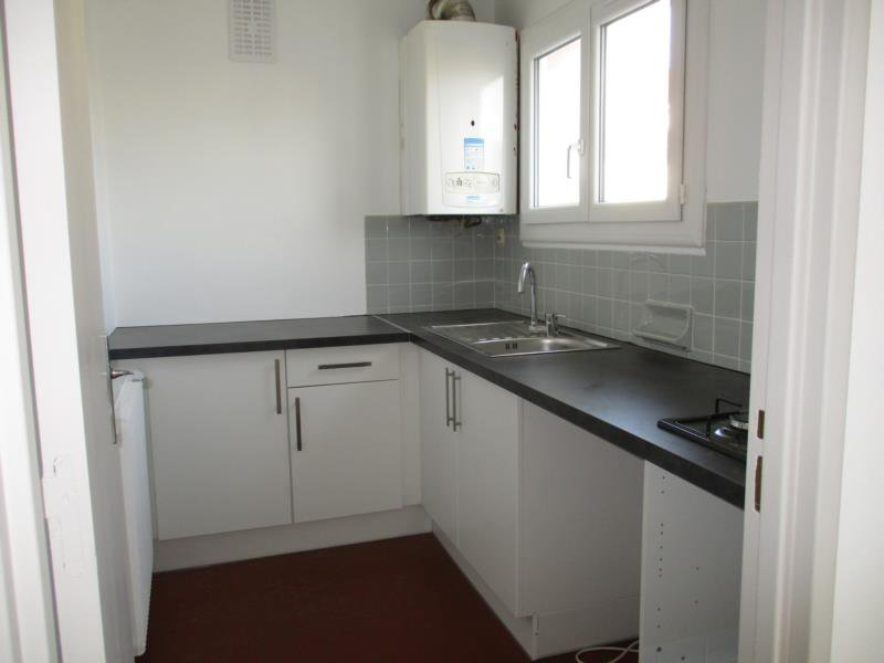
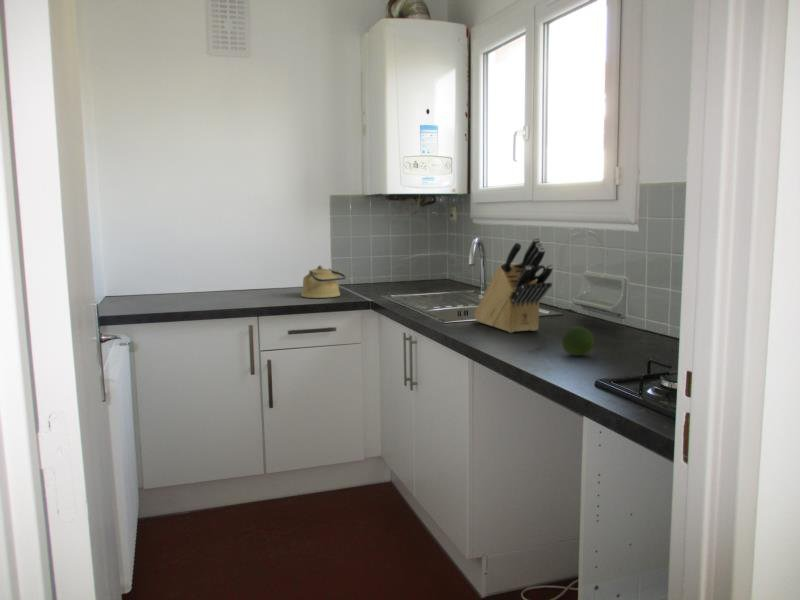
+ kettle [300,264,347,299]
+ knife block [473,236,554,334]
+ fruit [561,325,595,357]
